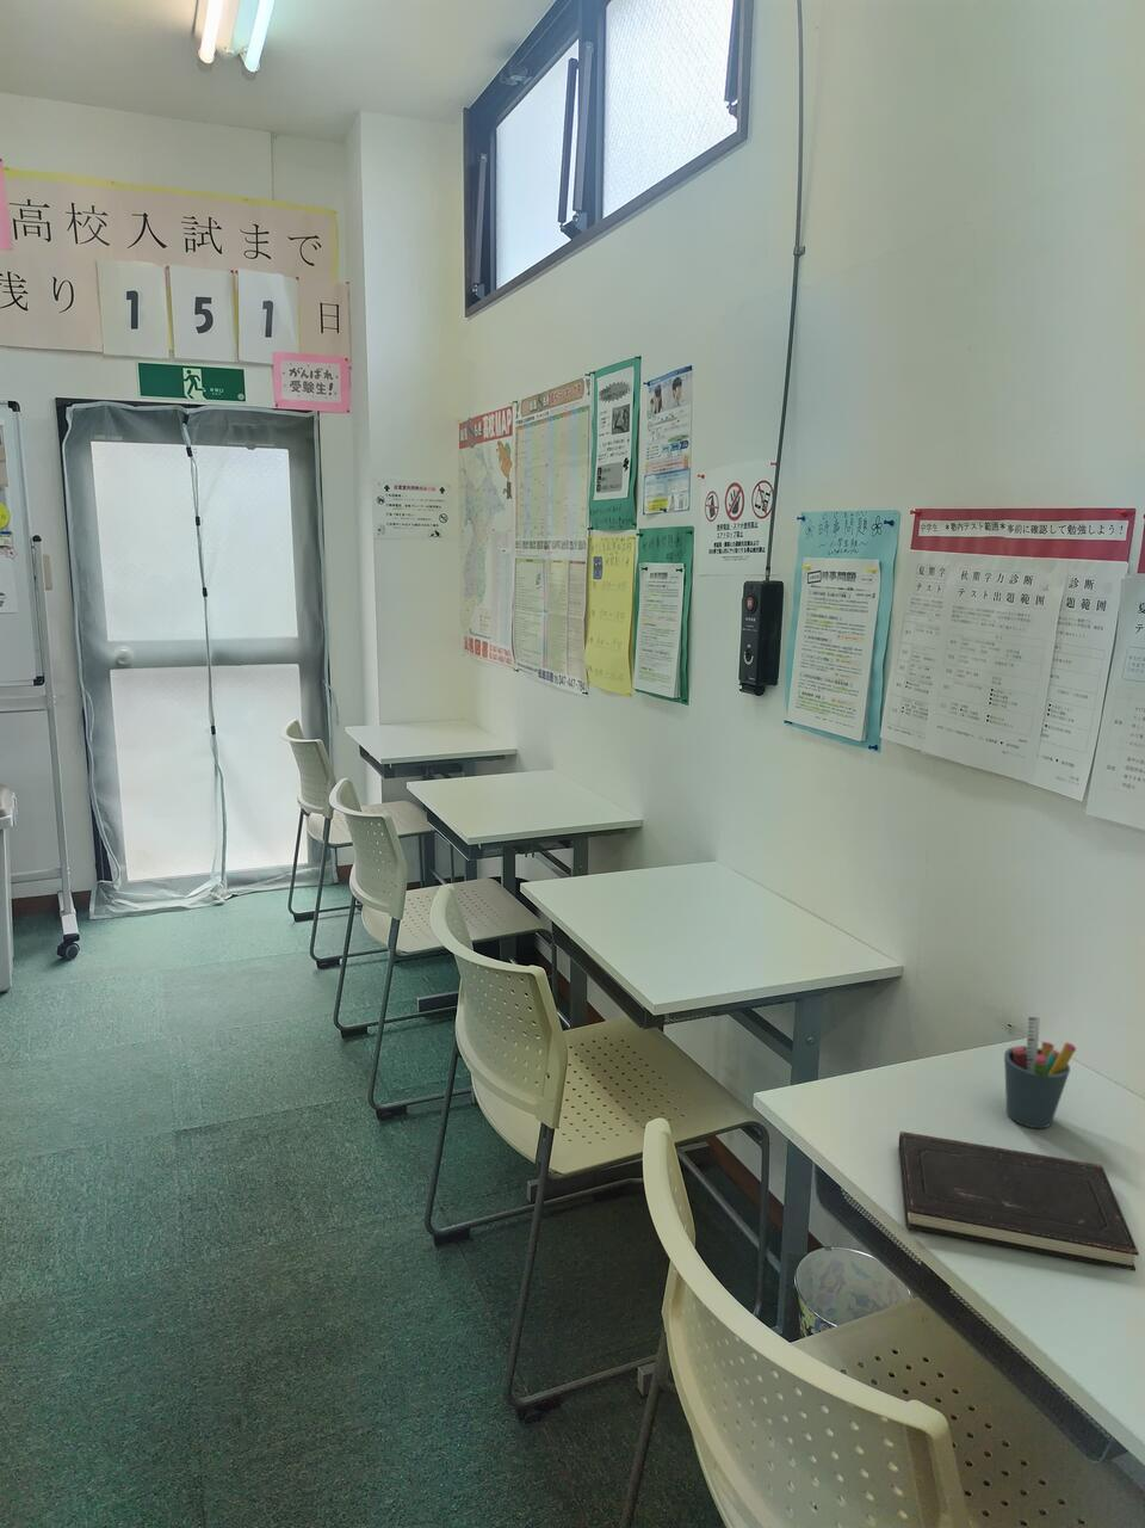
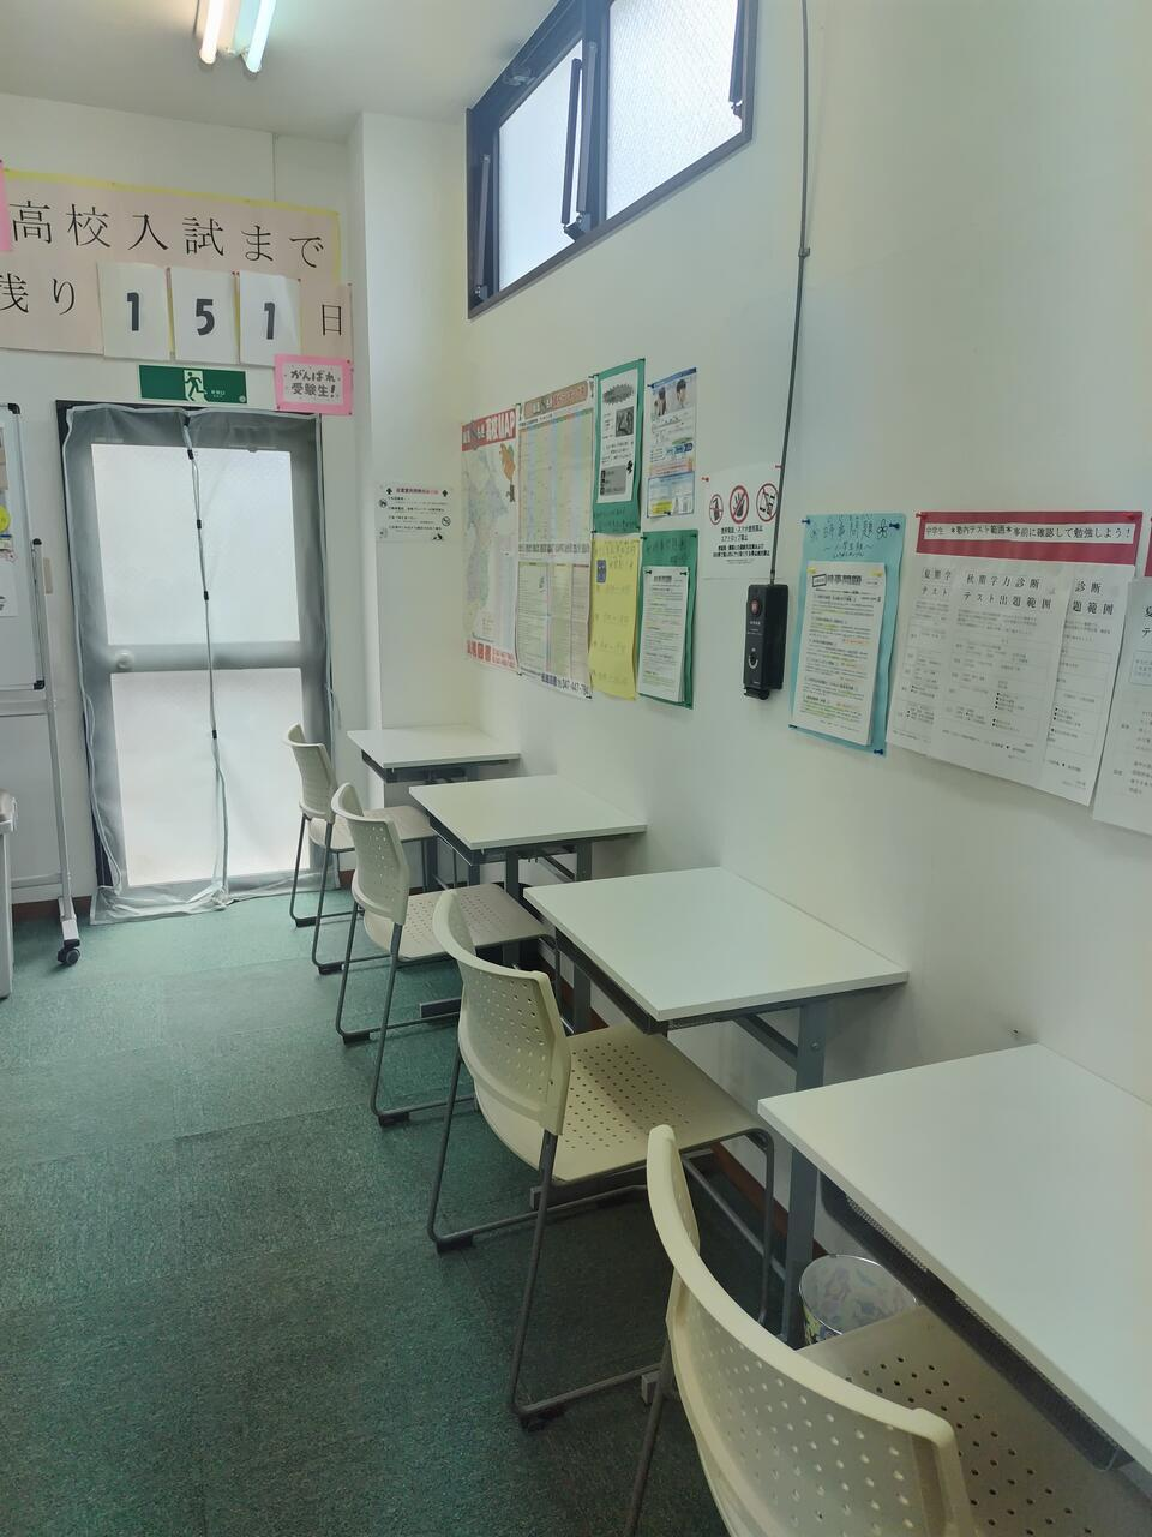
- hardcover book [898,1131,1140,1273]
- pen holder [1003,1014,1076,1130]
